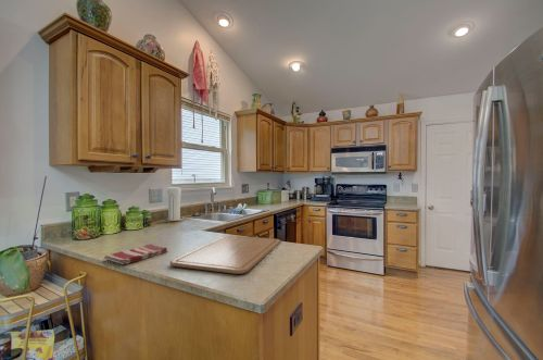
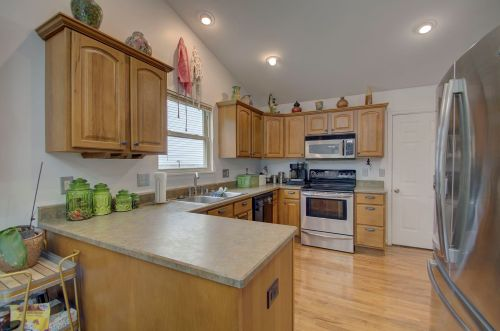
- dish towel [103,243,168,265]
- chopping board [169,235,281,275]
